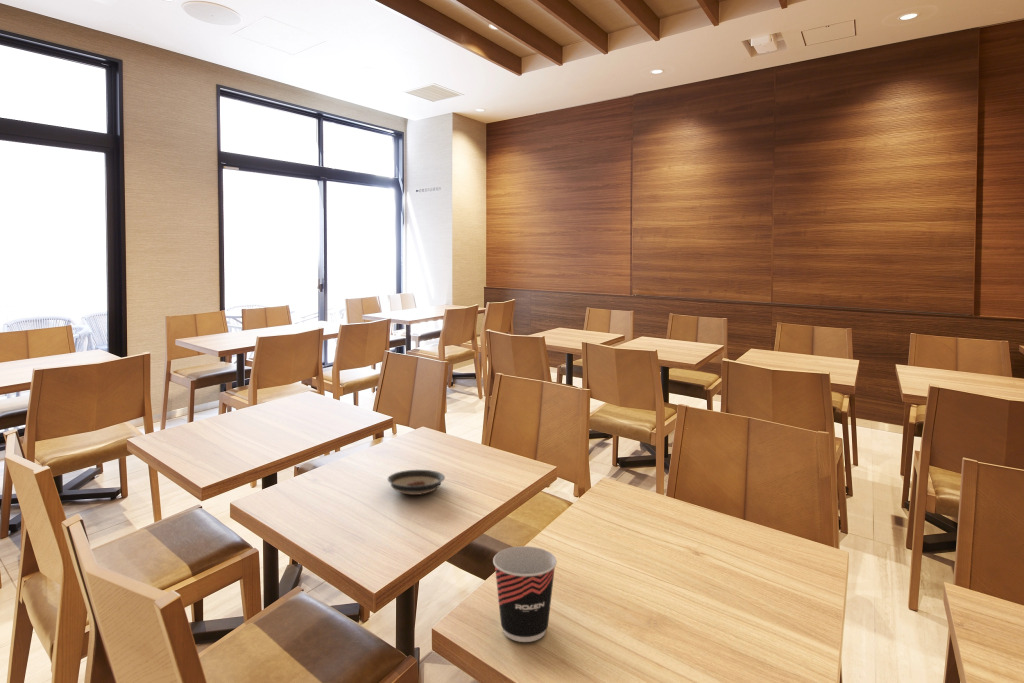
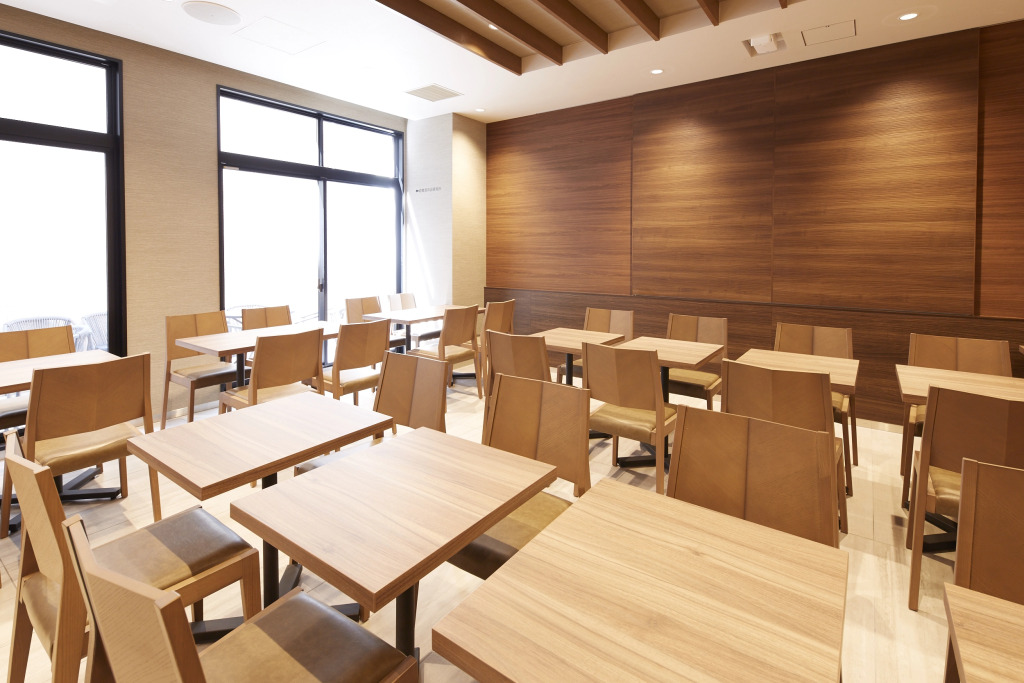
- saucer [387,469,446,496]
- cup [492,545,558,643]
